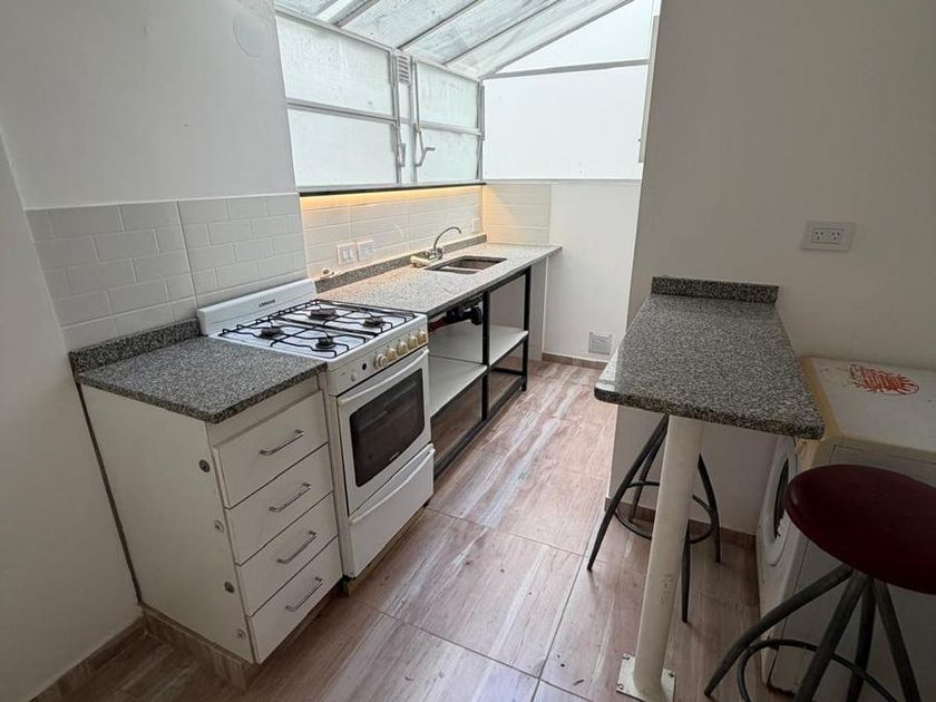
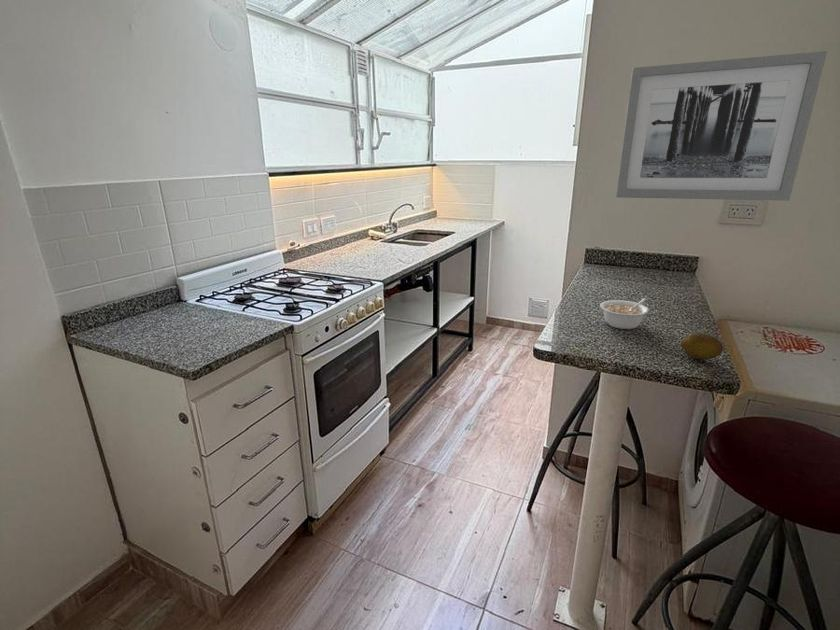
+ legume [599,297,650,330]
+ fruit [680,332,724,361]
+ wall art [615,50,828,202]
